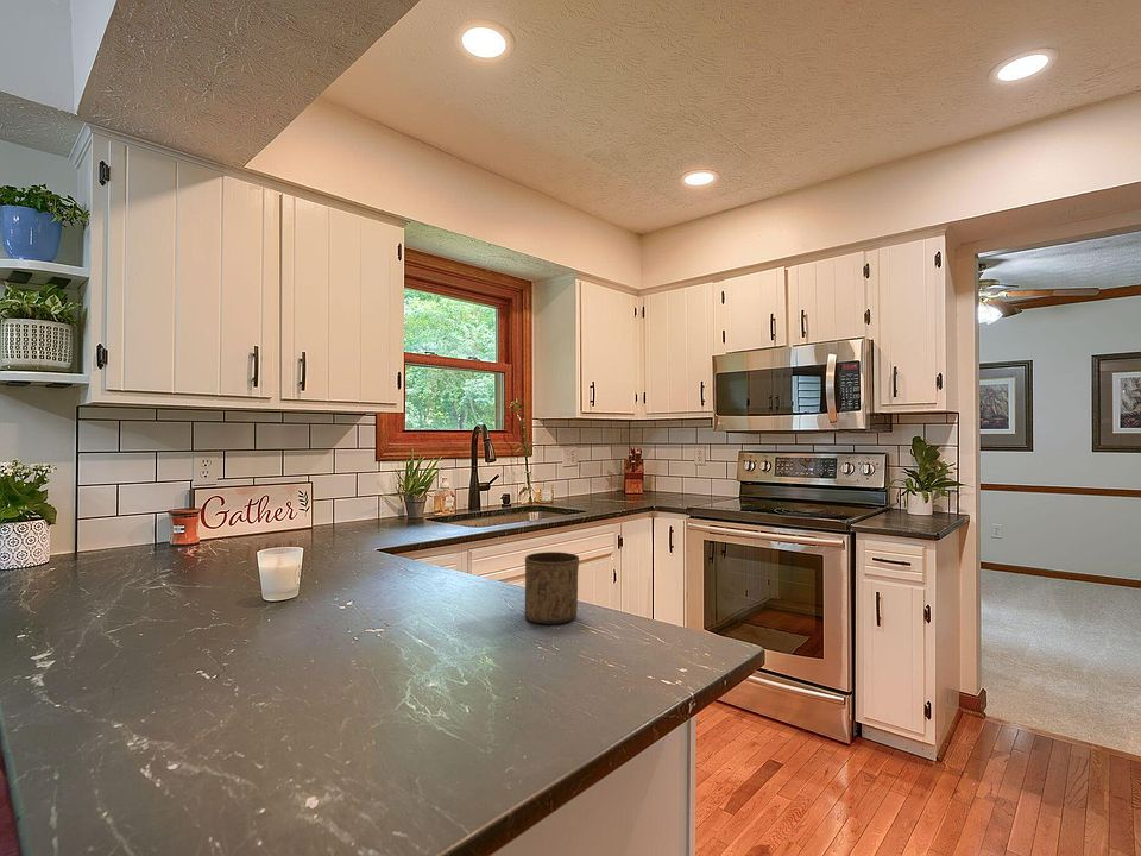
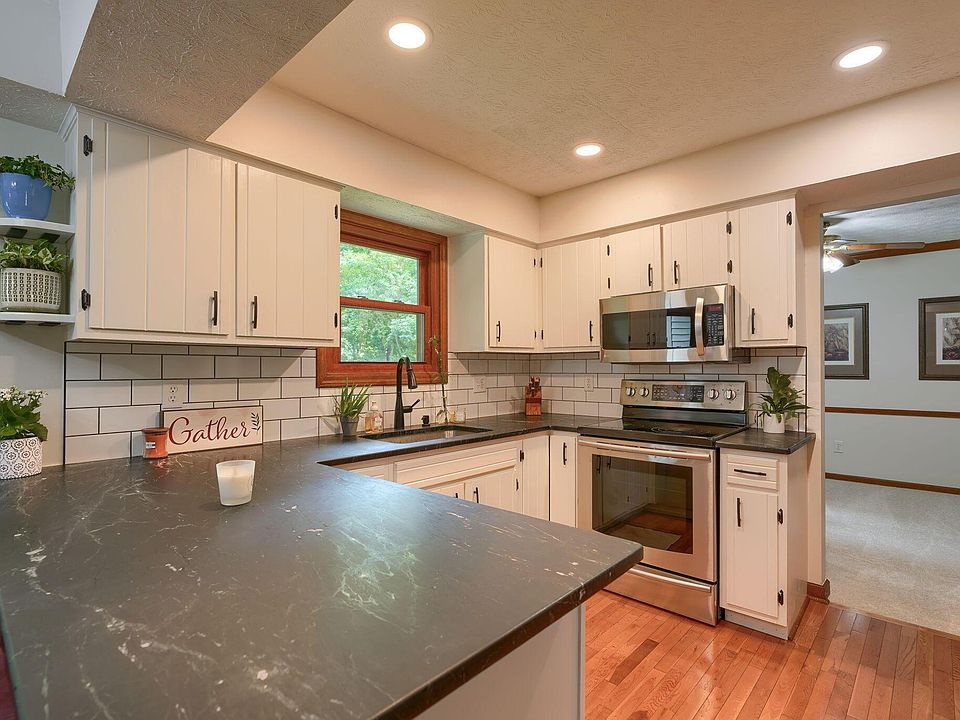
- cup [524,550,580,625]
